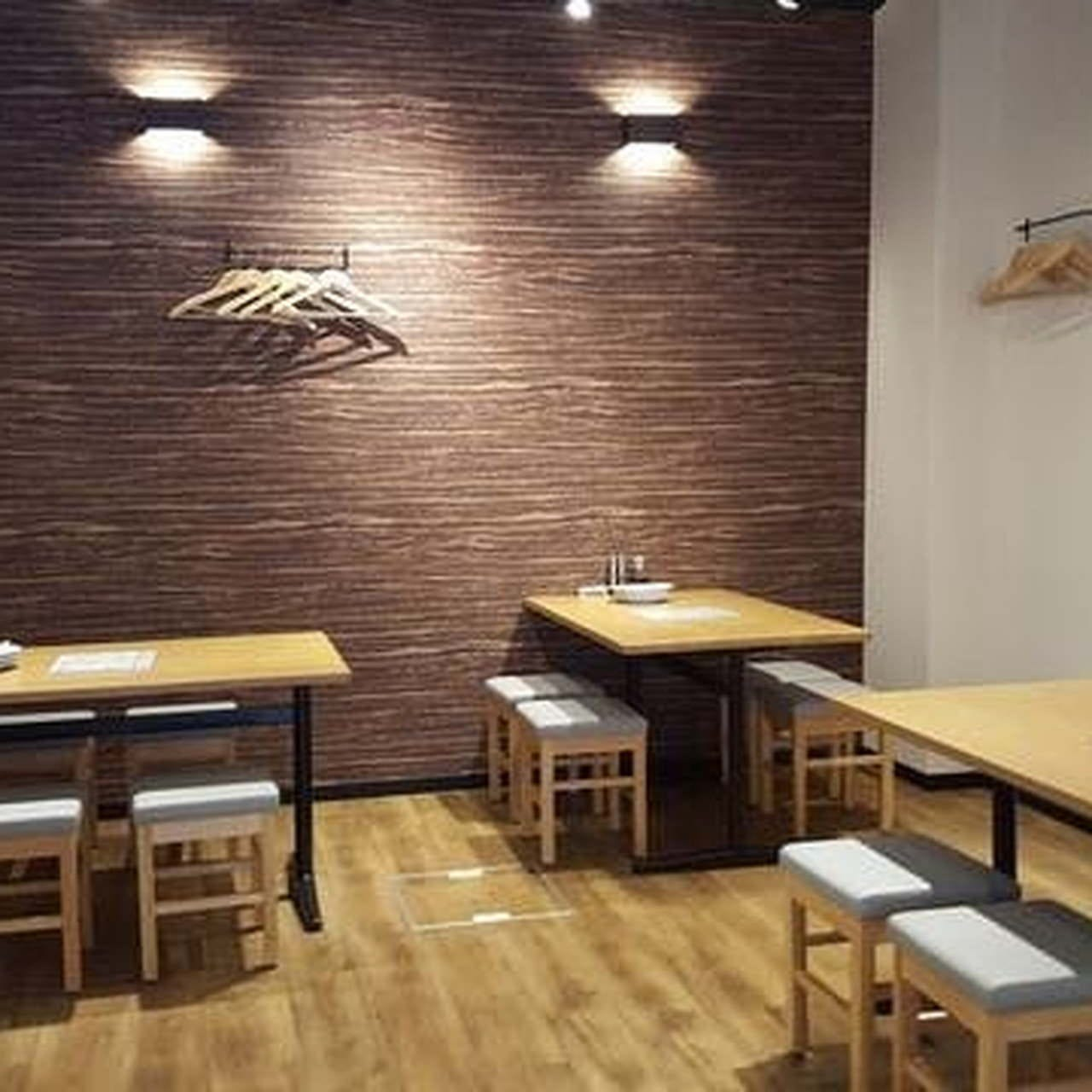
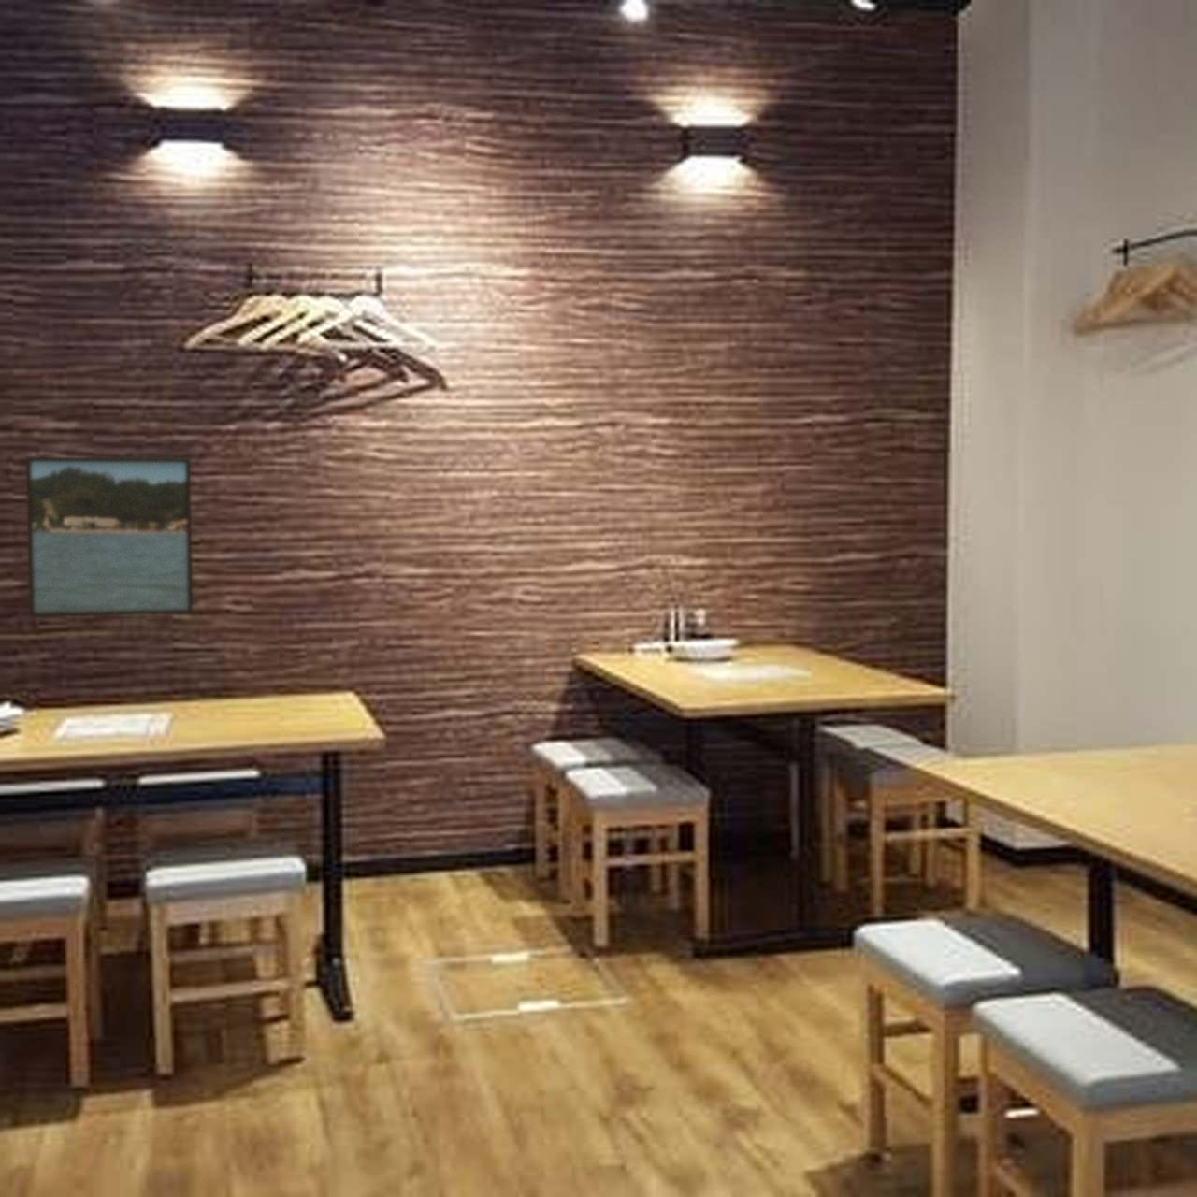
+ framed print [25,455,194,618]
